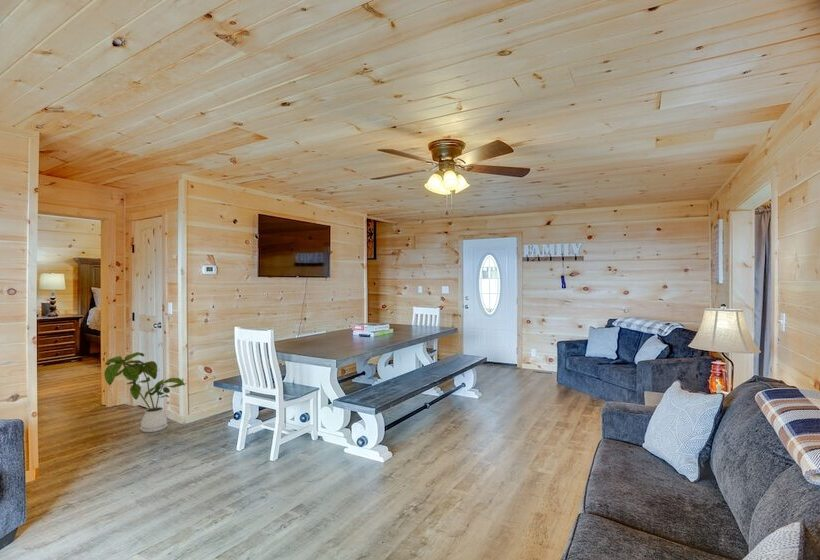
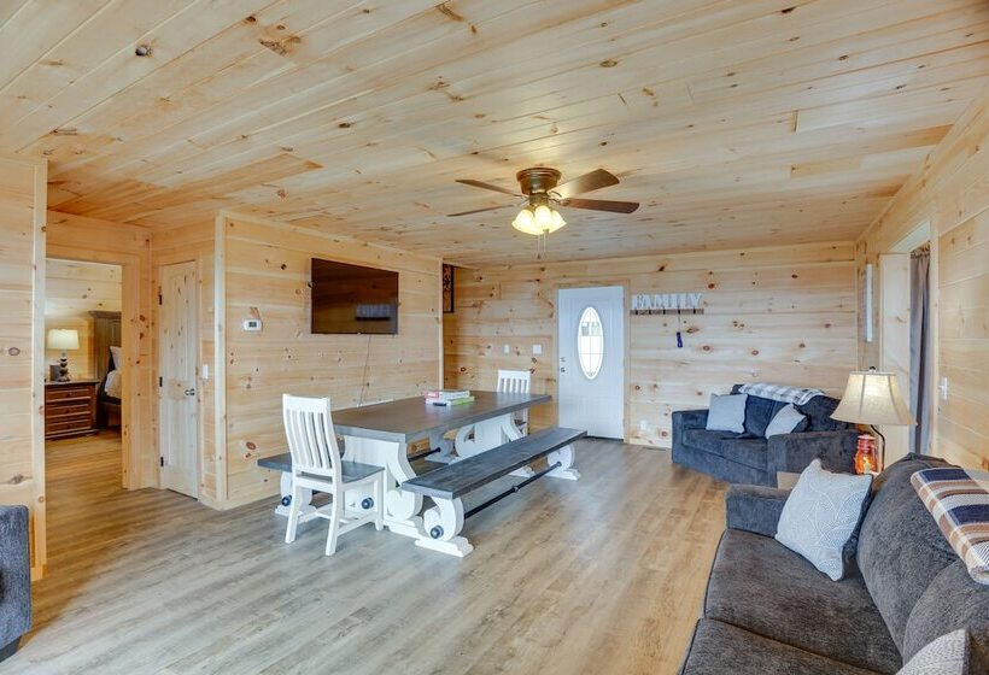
- house plant [103,351,188,433]
